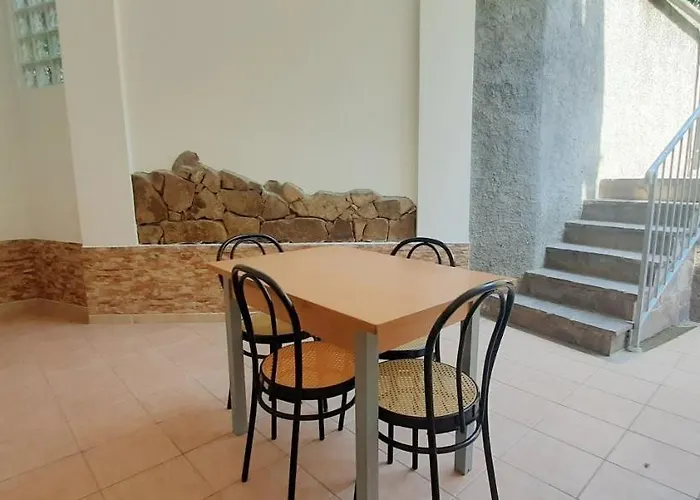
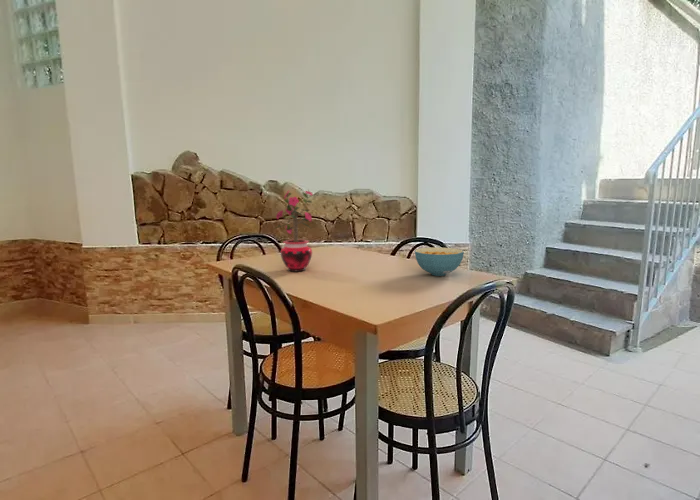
+ cereal bowl [414,247,465,277]
+ potted plant [272,188,314,272]
